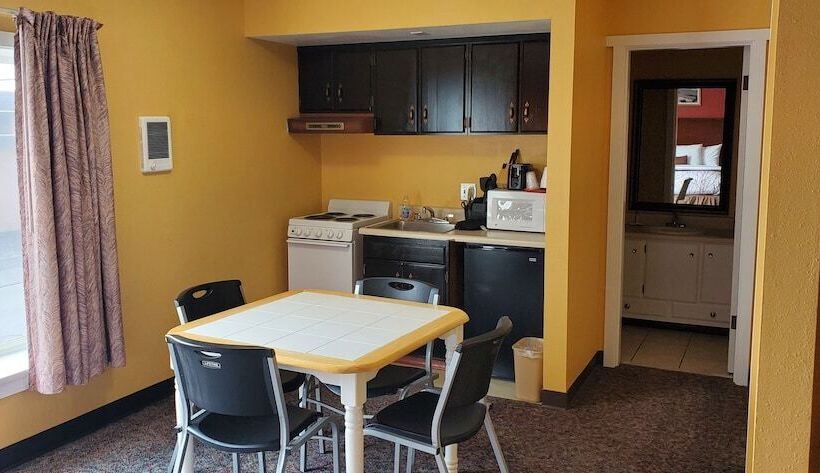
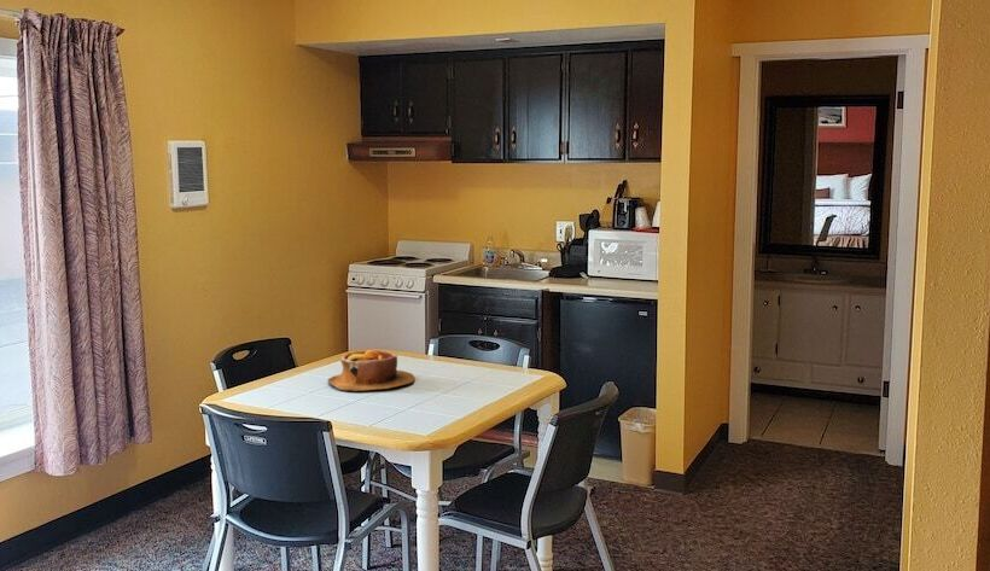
+ bowl [327,349,417,392]
